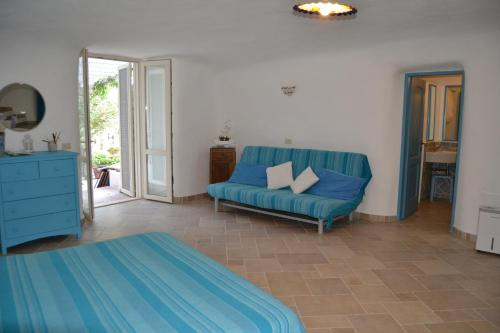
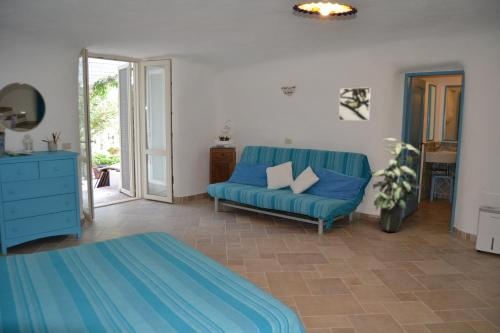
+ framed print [338,86,372,121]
+ indoor plant [368,137,422,233]
